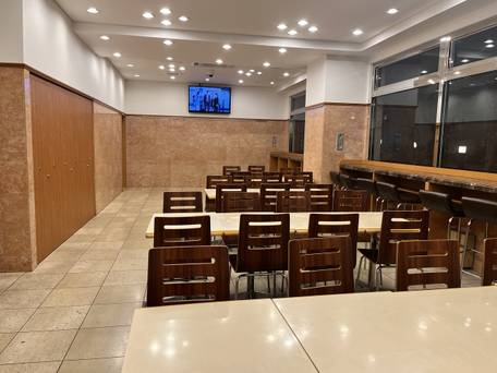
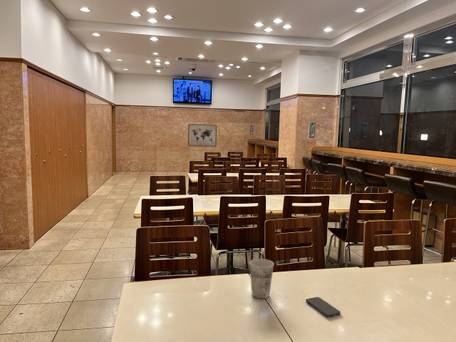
+ wall art [187,123,218,148]
+ smartphone [305,296,341,318]
+ cup [249,258,275,300]
